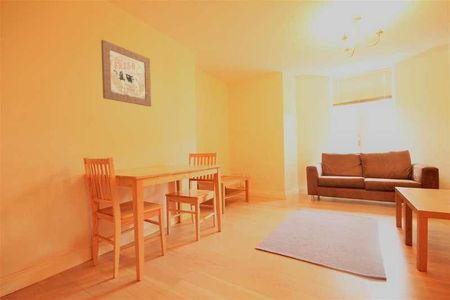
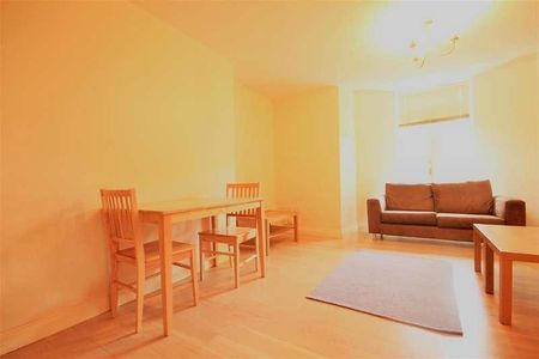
- wall art [100,39,152,107]
